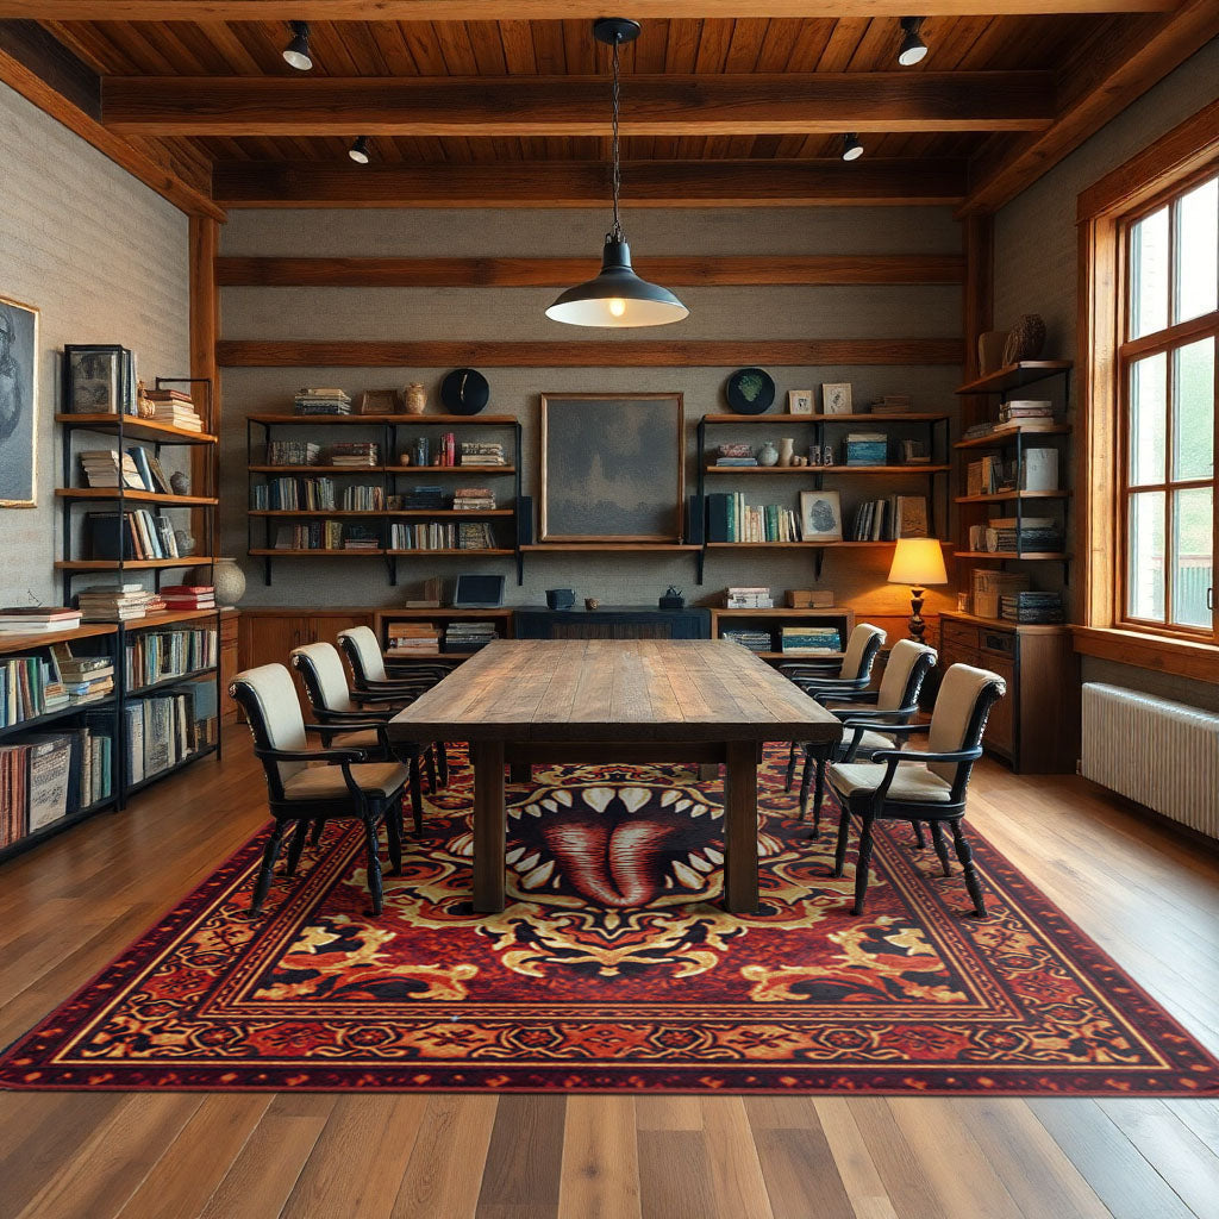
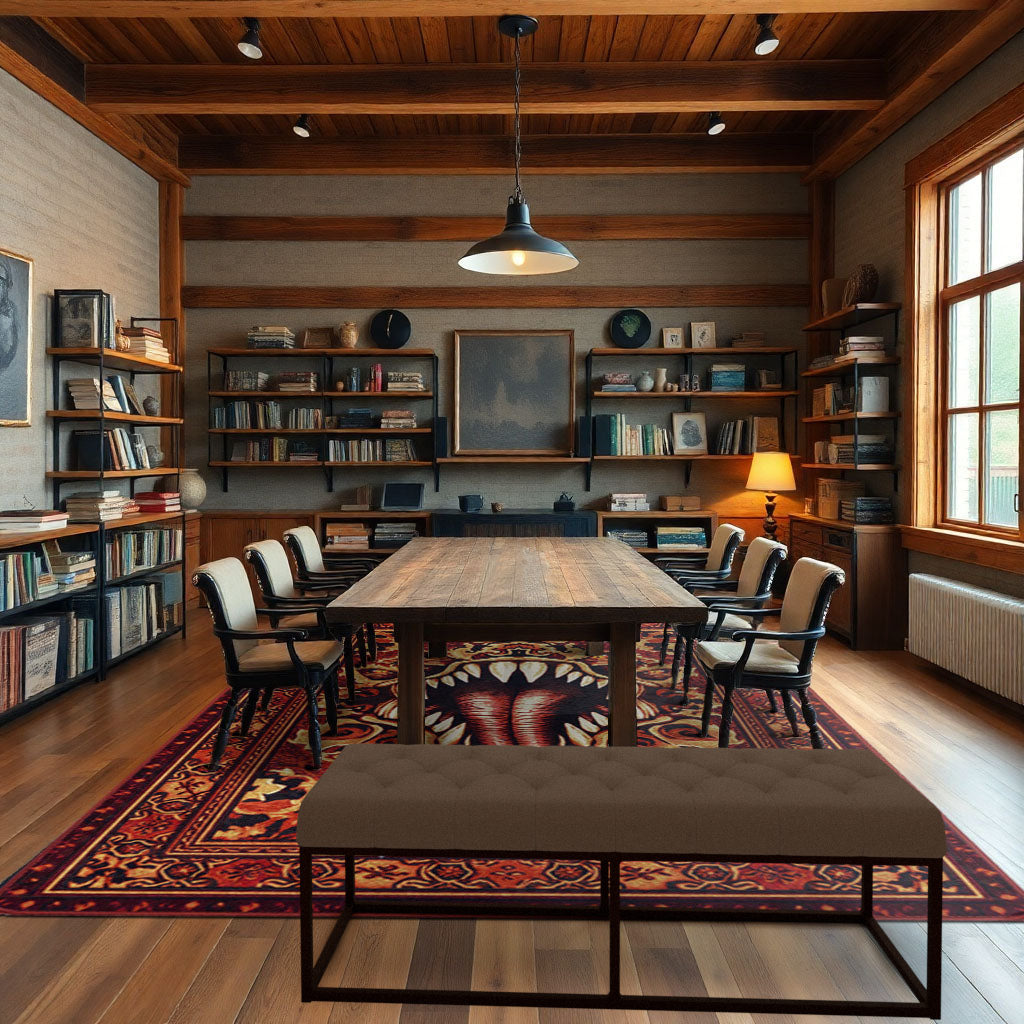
+ bench [295,743,948,1021]
